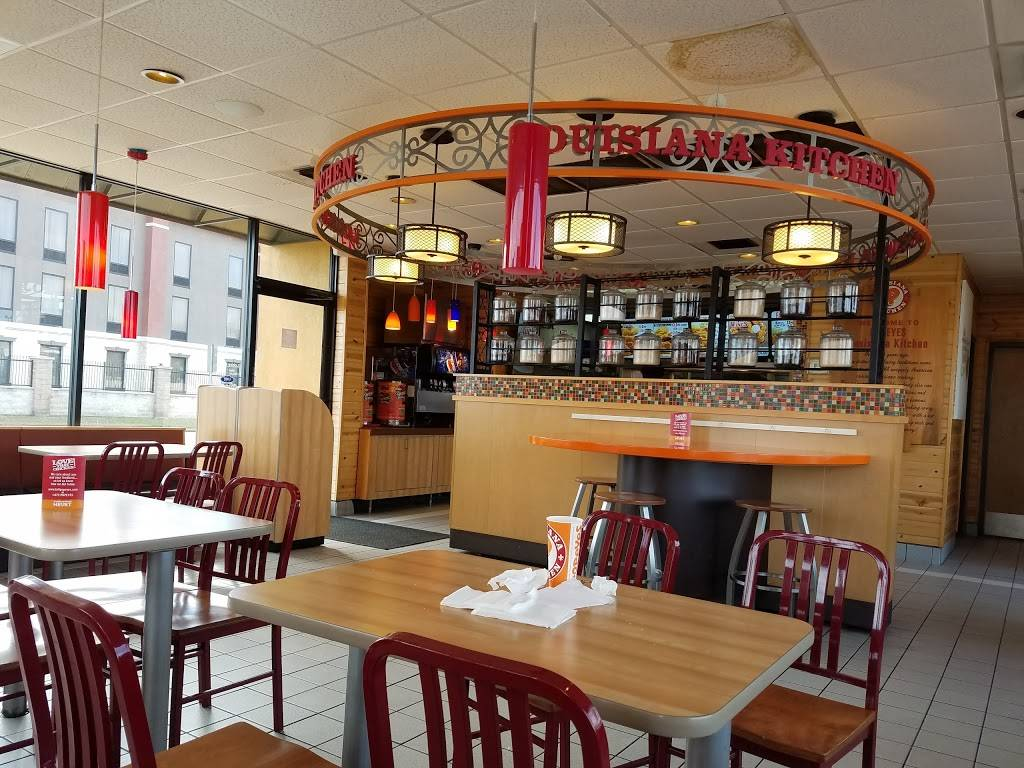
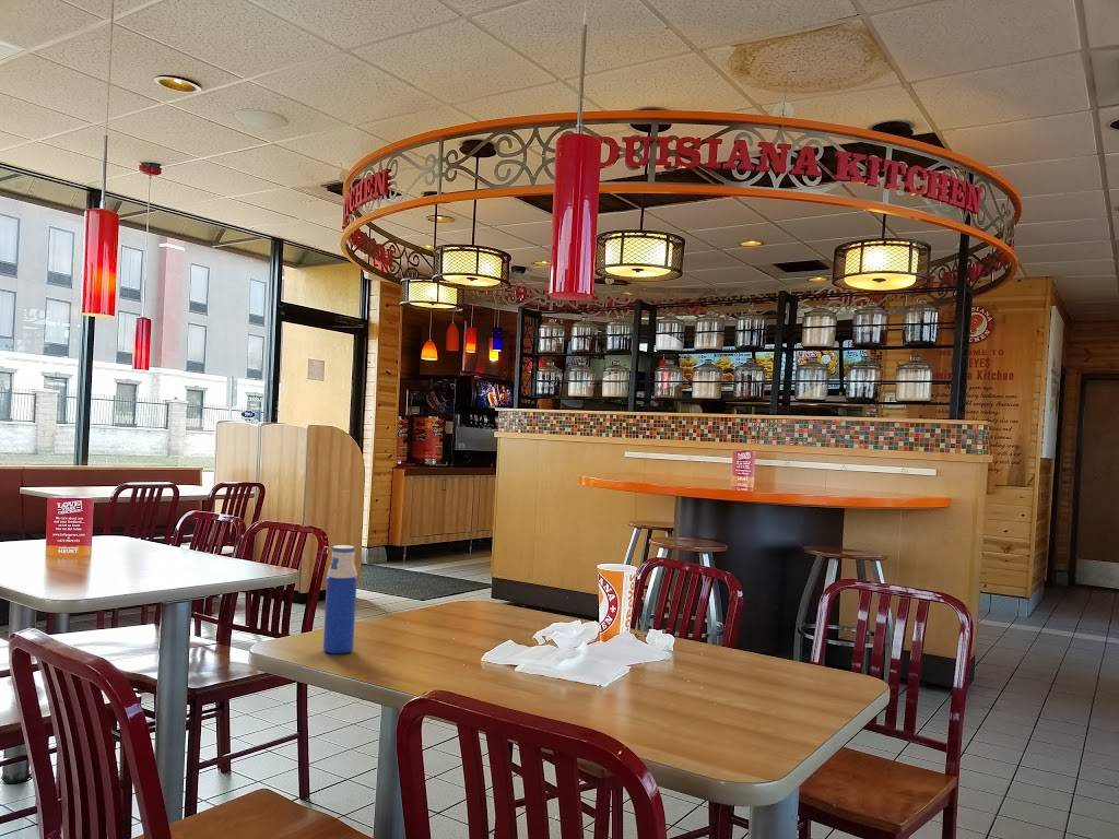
+ water bottle [322,544,358,654]
